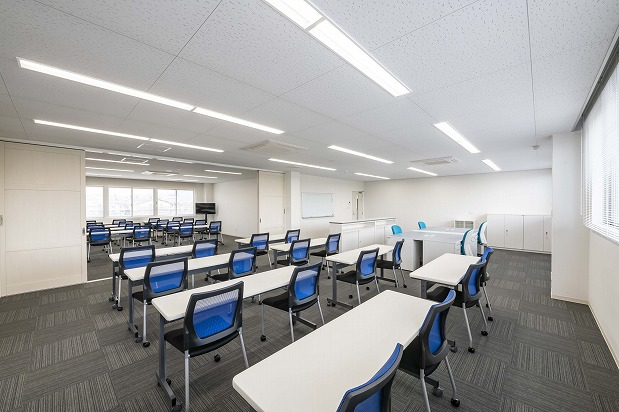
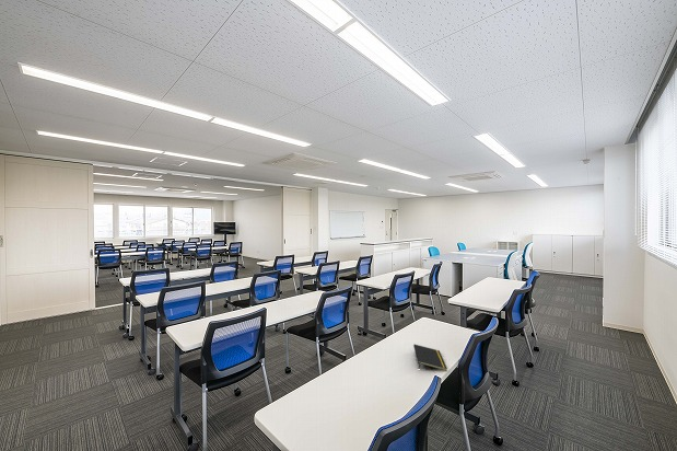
+ notepad [412,344,448,372]
